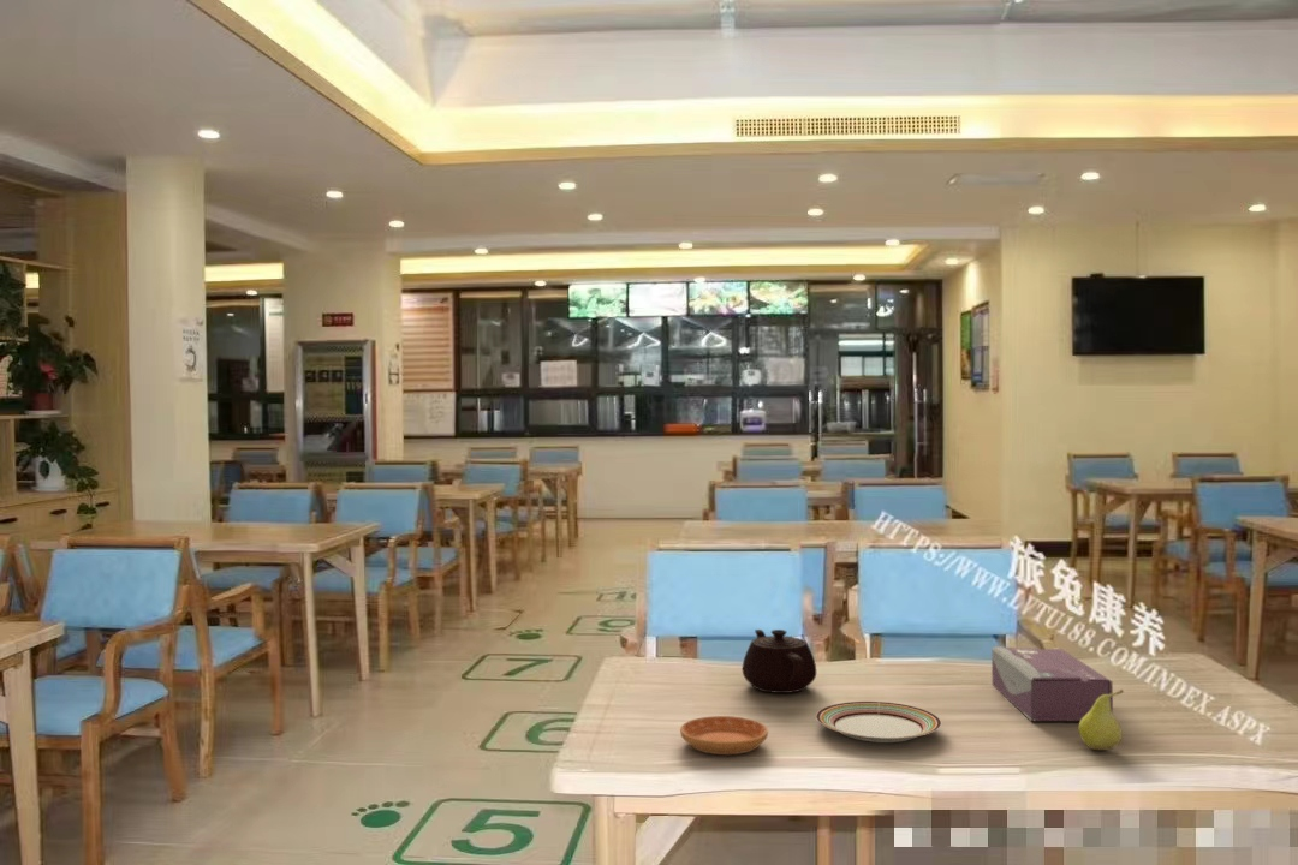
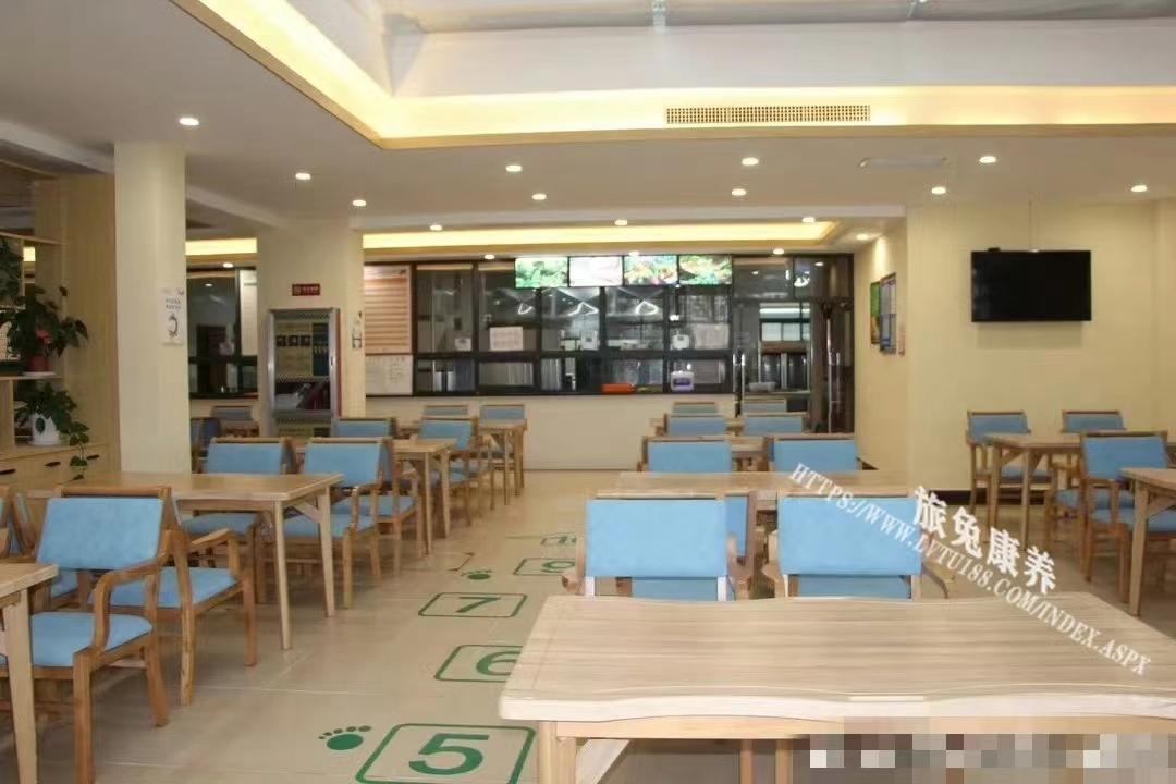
- tissue box [990,645,1114,722]
- fruit [1078,688,1125,751]
- teapot [742,628,817,694]
- saucer [679,715,769,756]
- plate [815,700,942,744]
